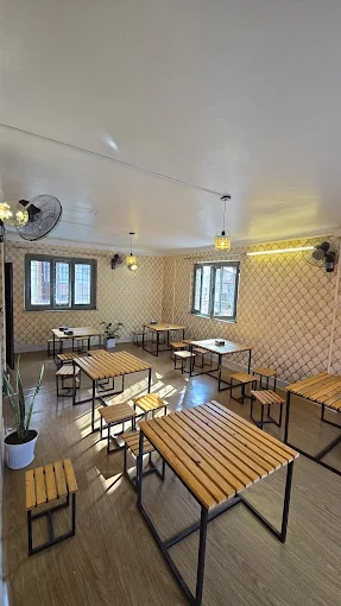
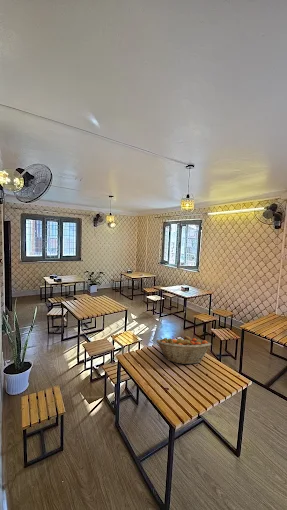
+ fruit basket [155,334,212,365]
